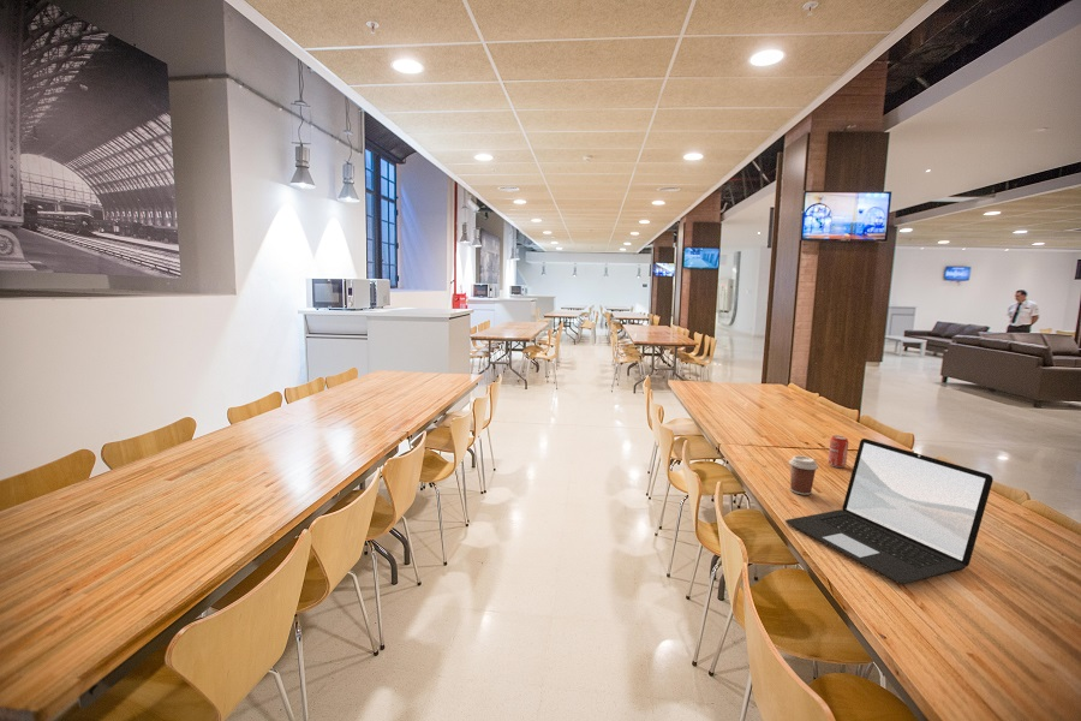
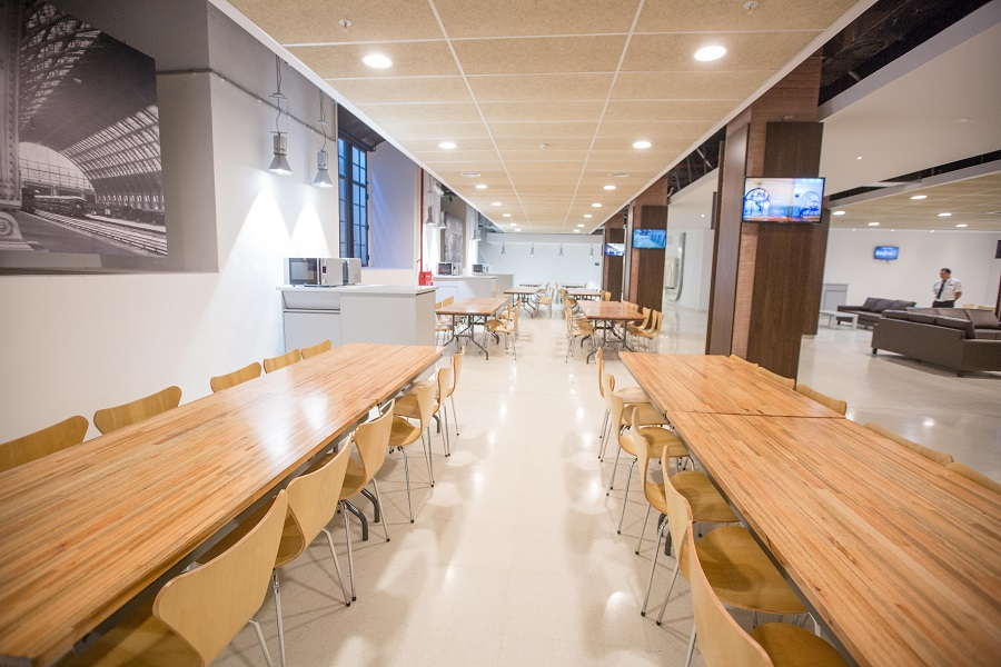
- laptop [784,437,995,585]
- beverage can [828,434,849,469]
- coffee cup [788,454,819,496]
